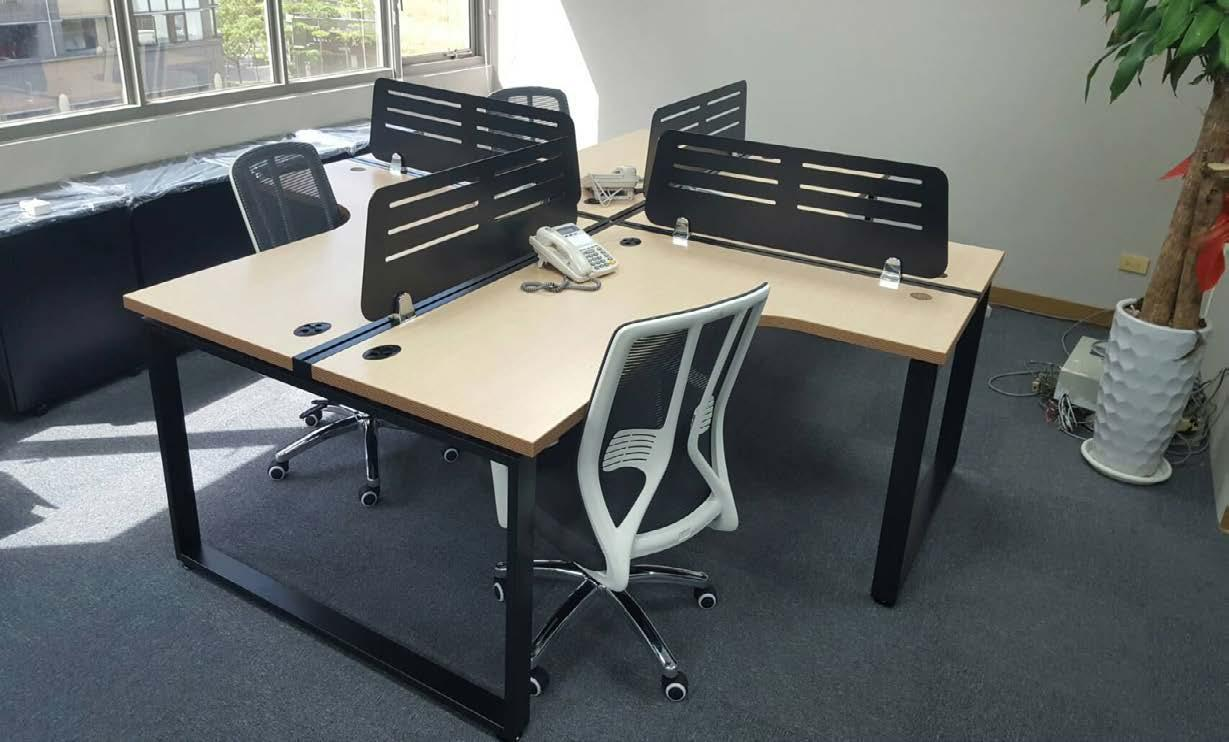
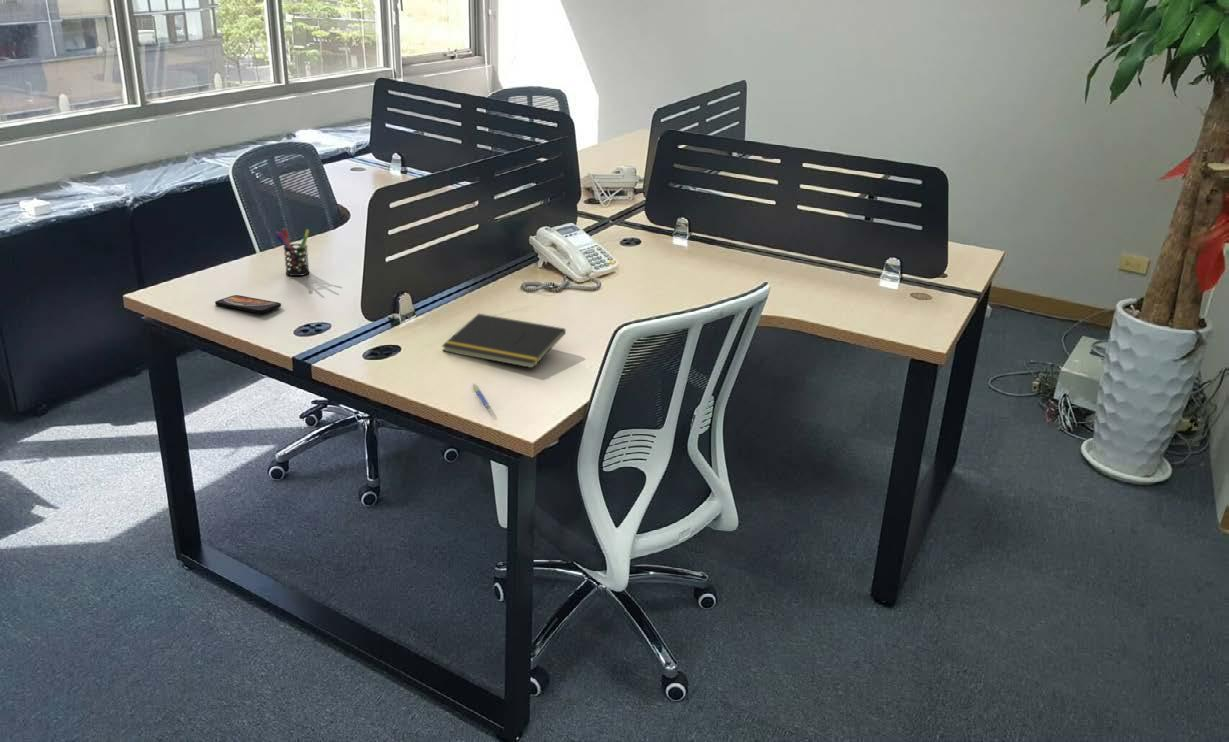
+ pen holder [275,227,310,277]
+ smartphone [214,294,282,314]
+ pen [472,383,491,410]
+ notepad [441,313,567,369]
